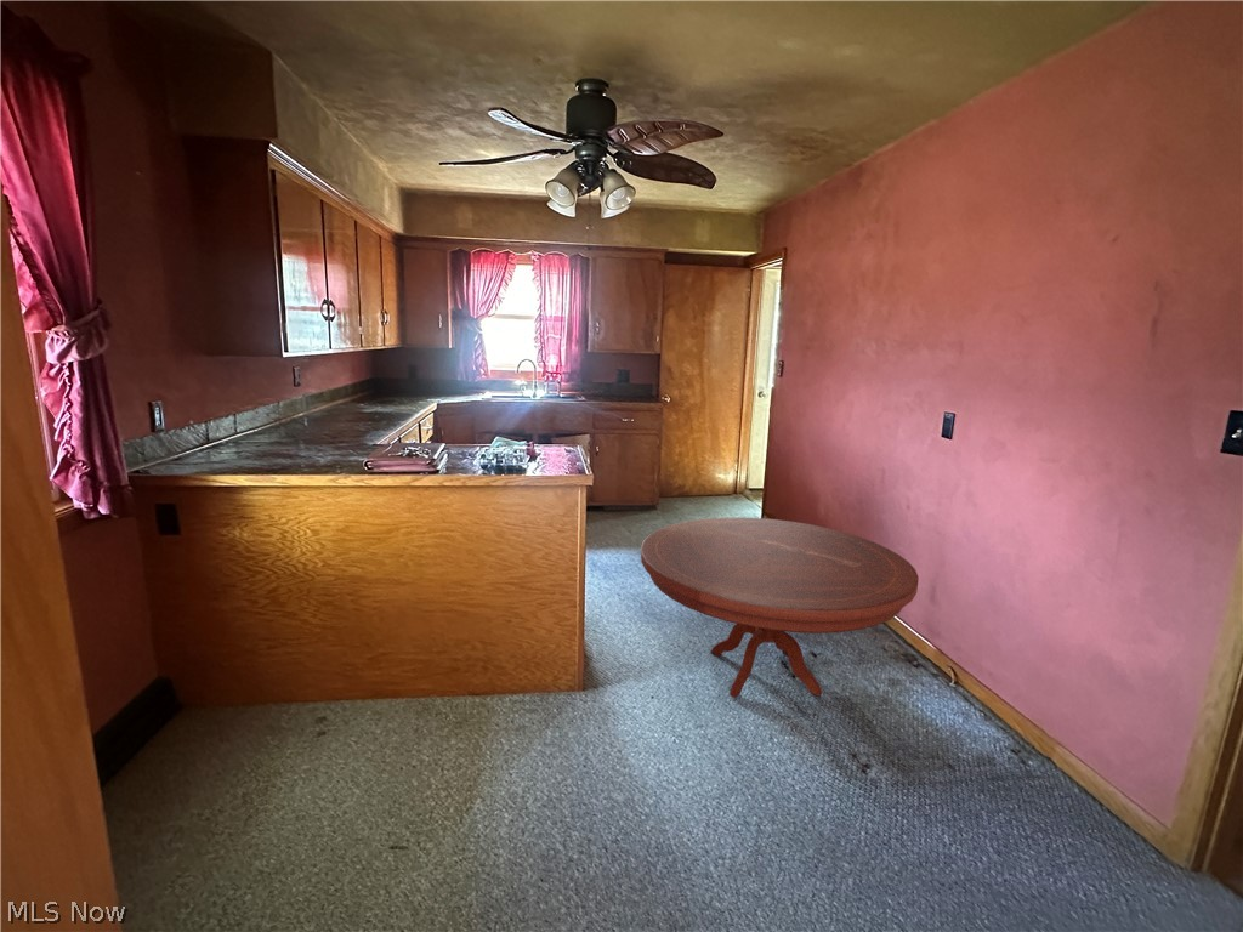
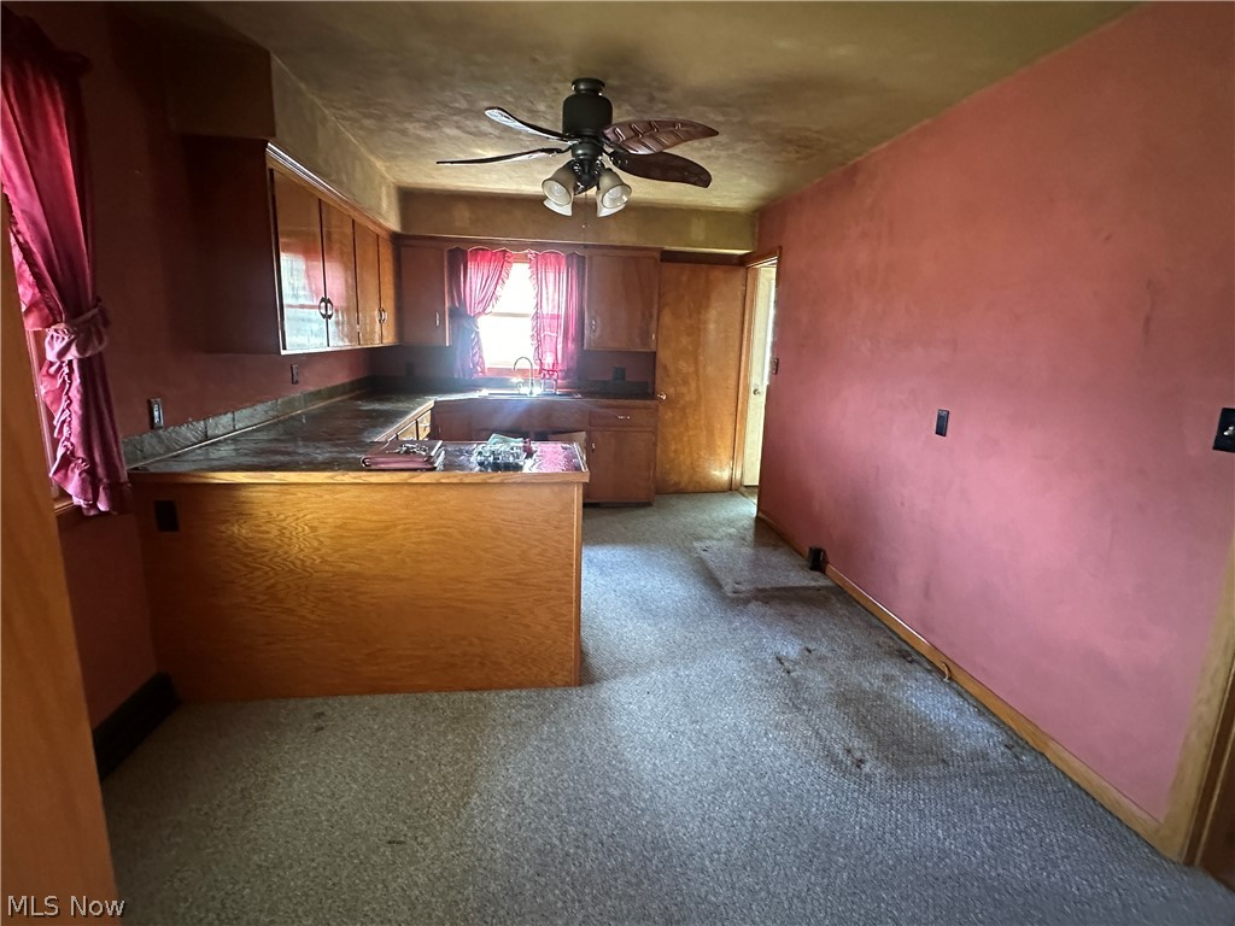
- round table [640,517,920,699]
